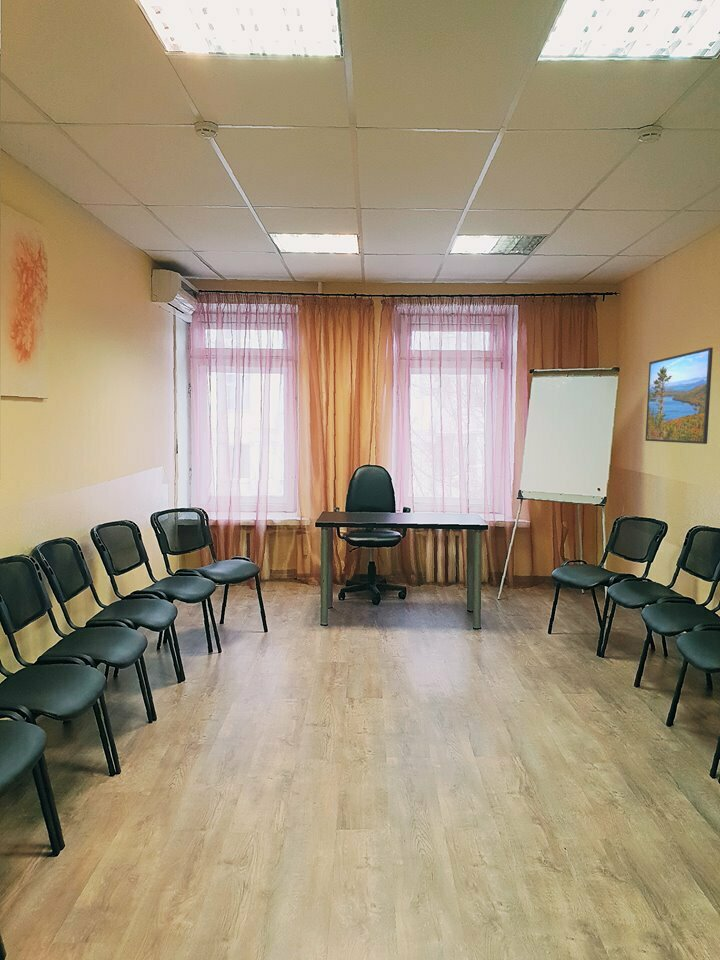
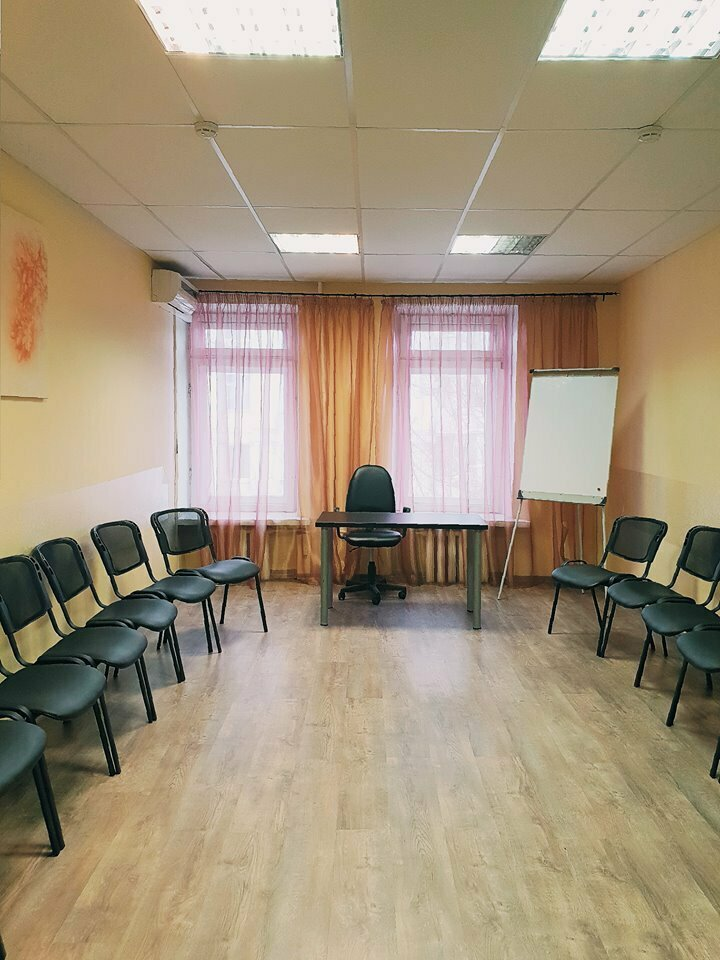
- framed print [644,347,714,445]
